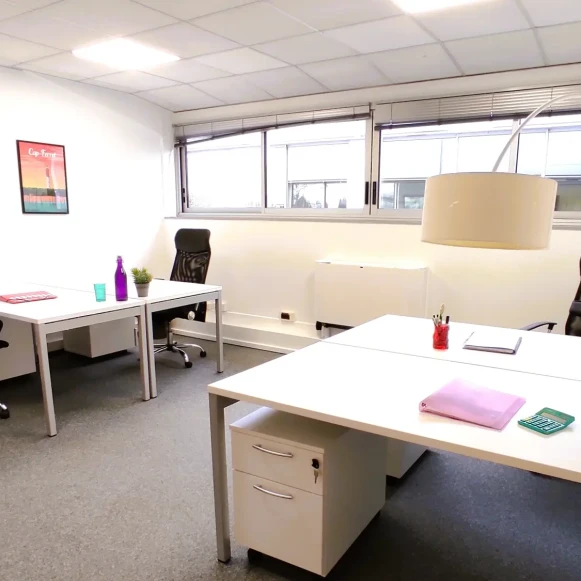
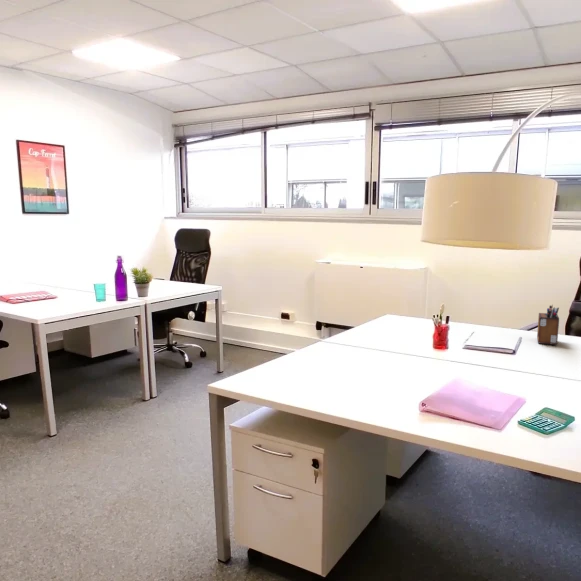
+ desk organizer [536,303,560,346]
